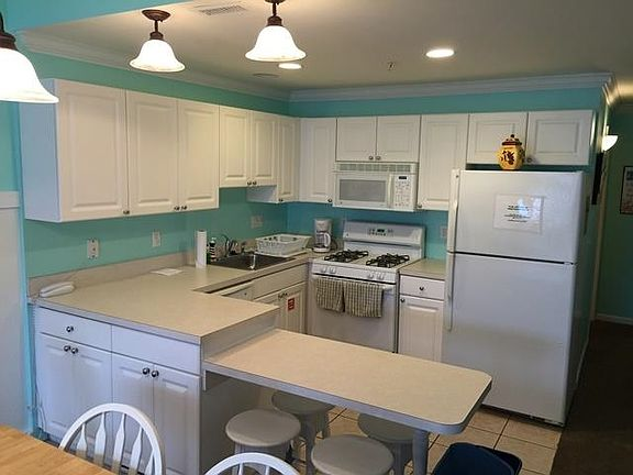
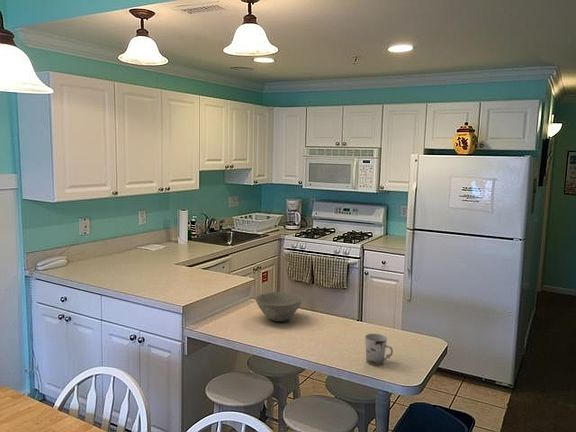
+ bowl [254,291,304,322]
+ cup [364,333,394,366]
